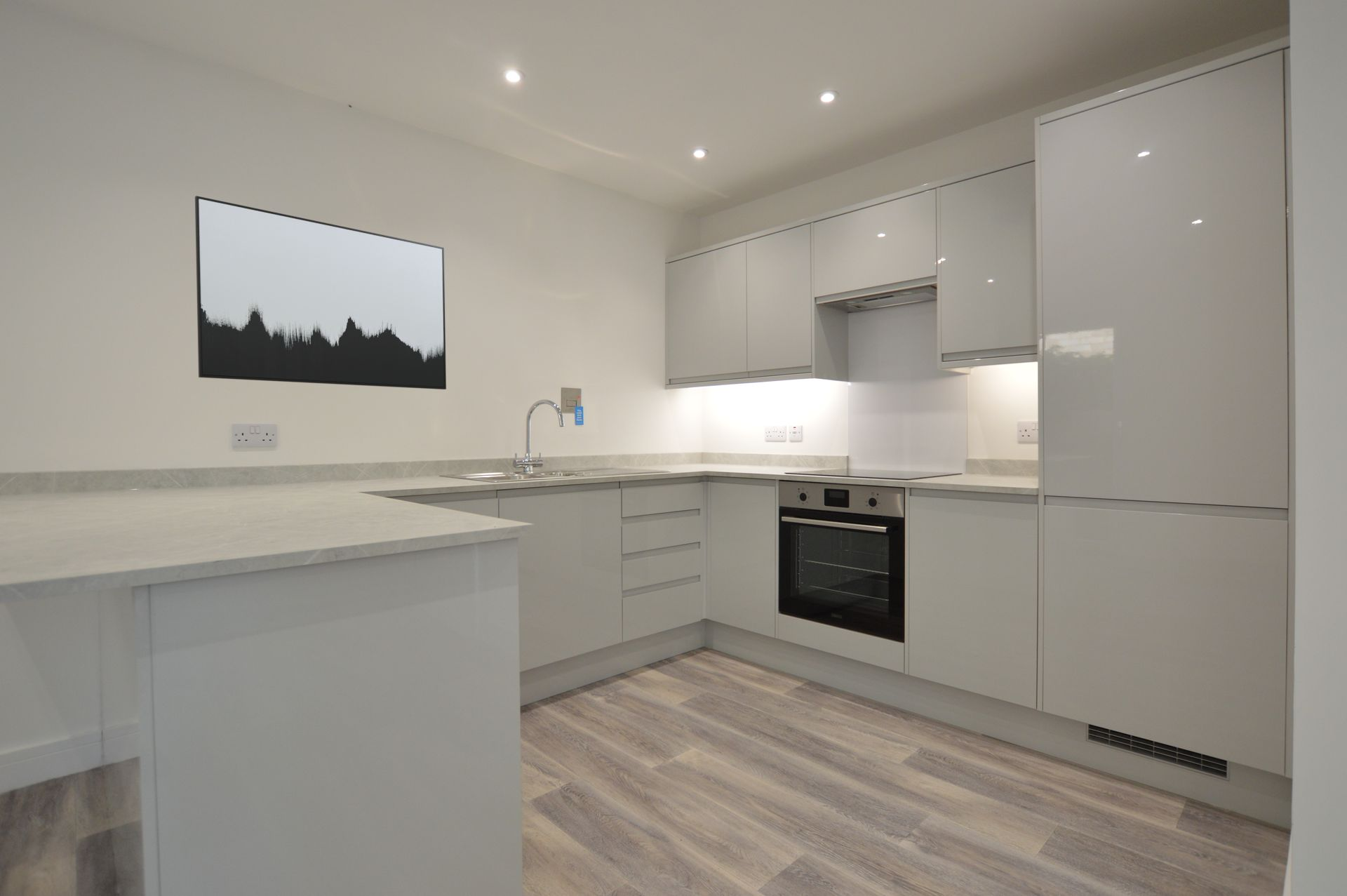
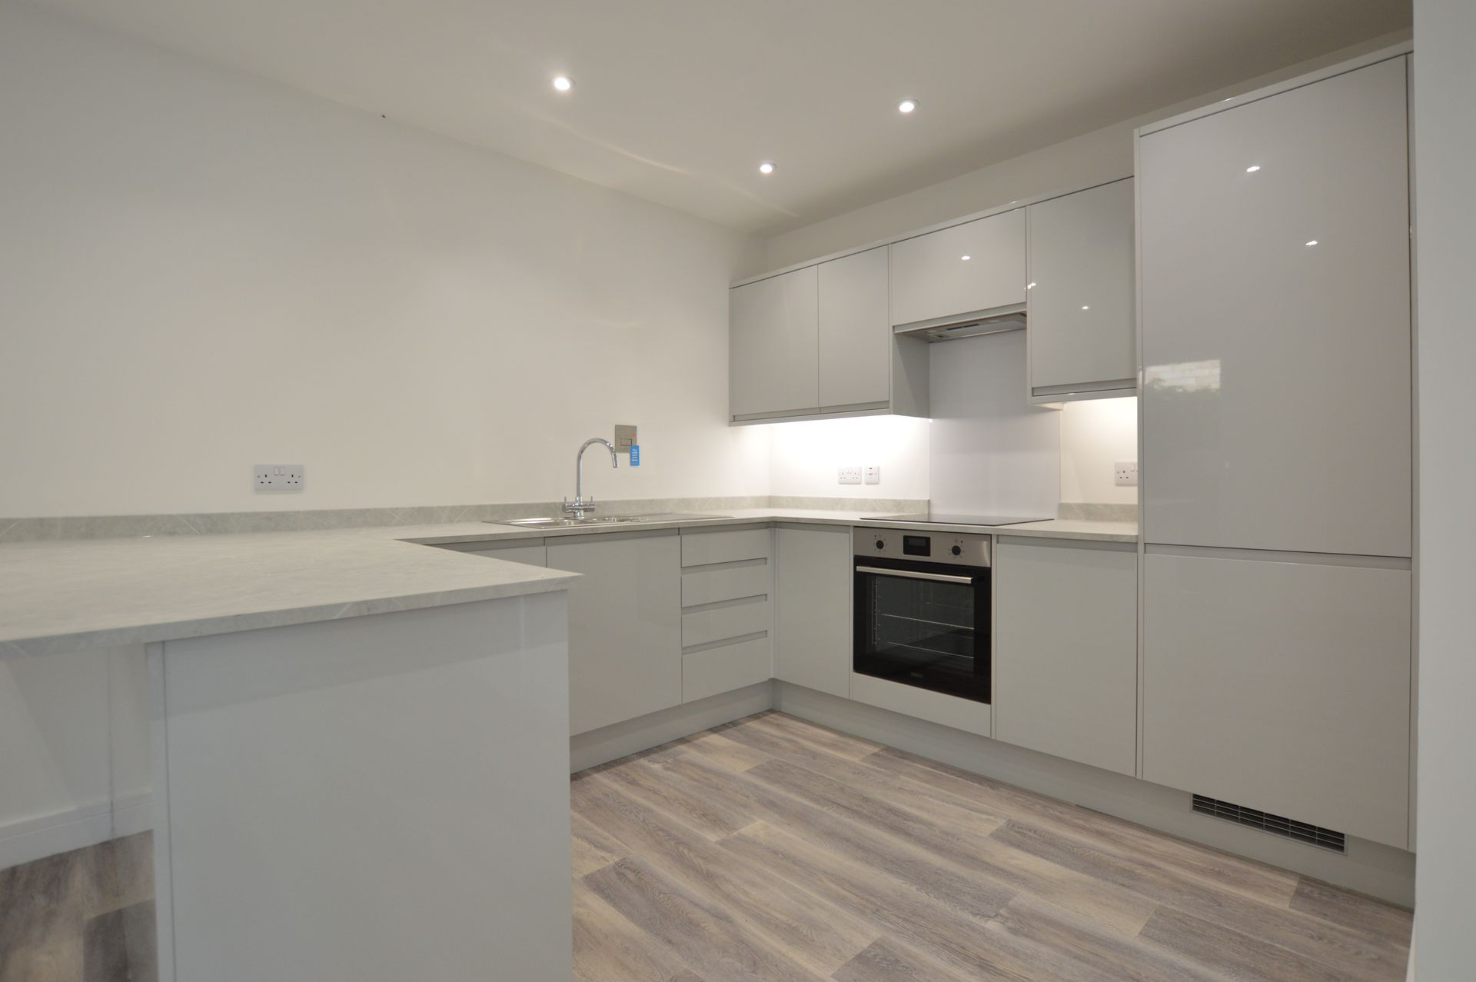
- wall art [194,195,447,390]
